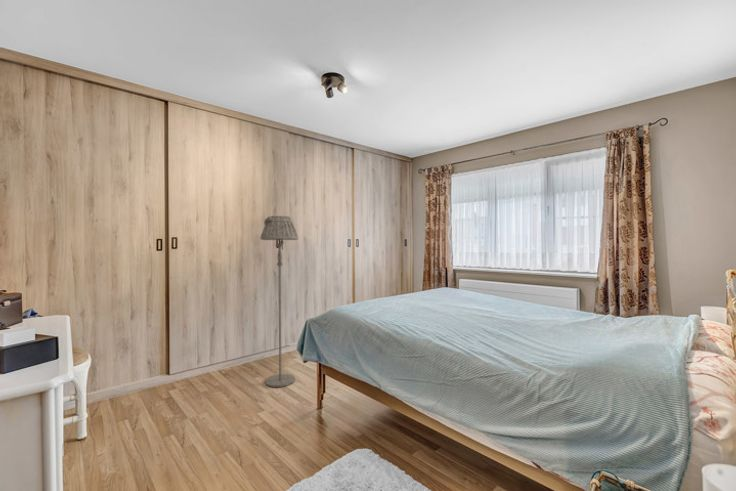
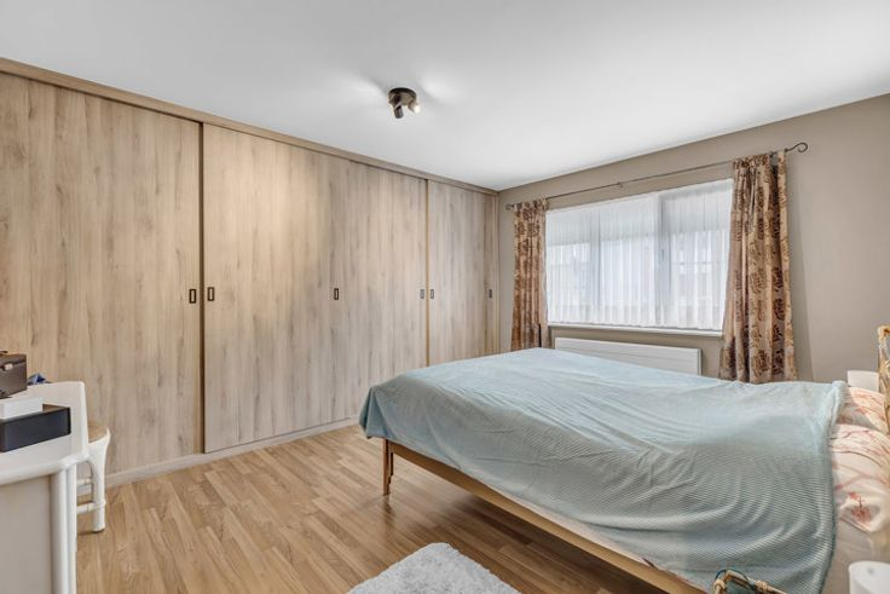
- floor lamp [259,215,299,388]
